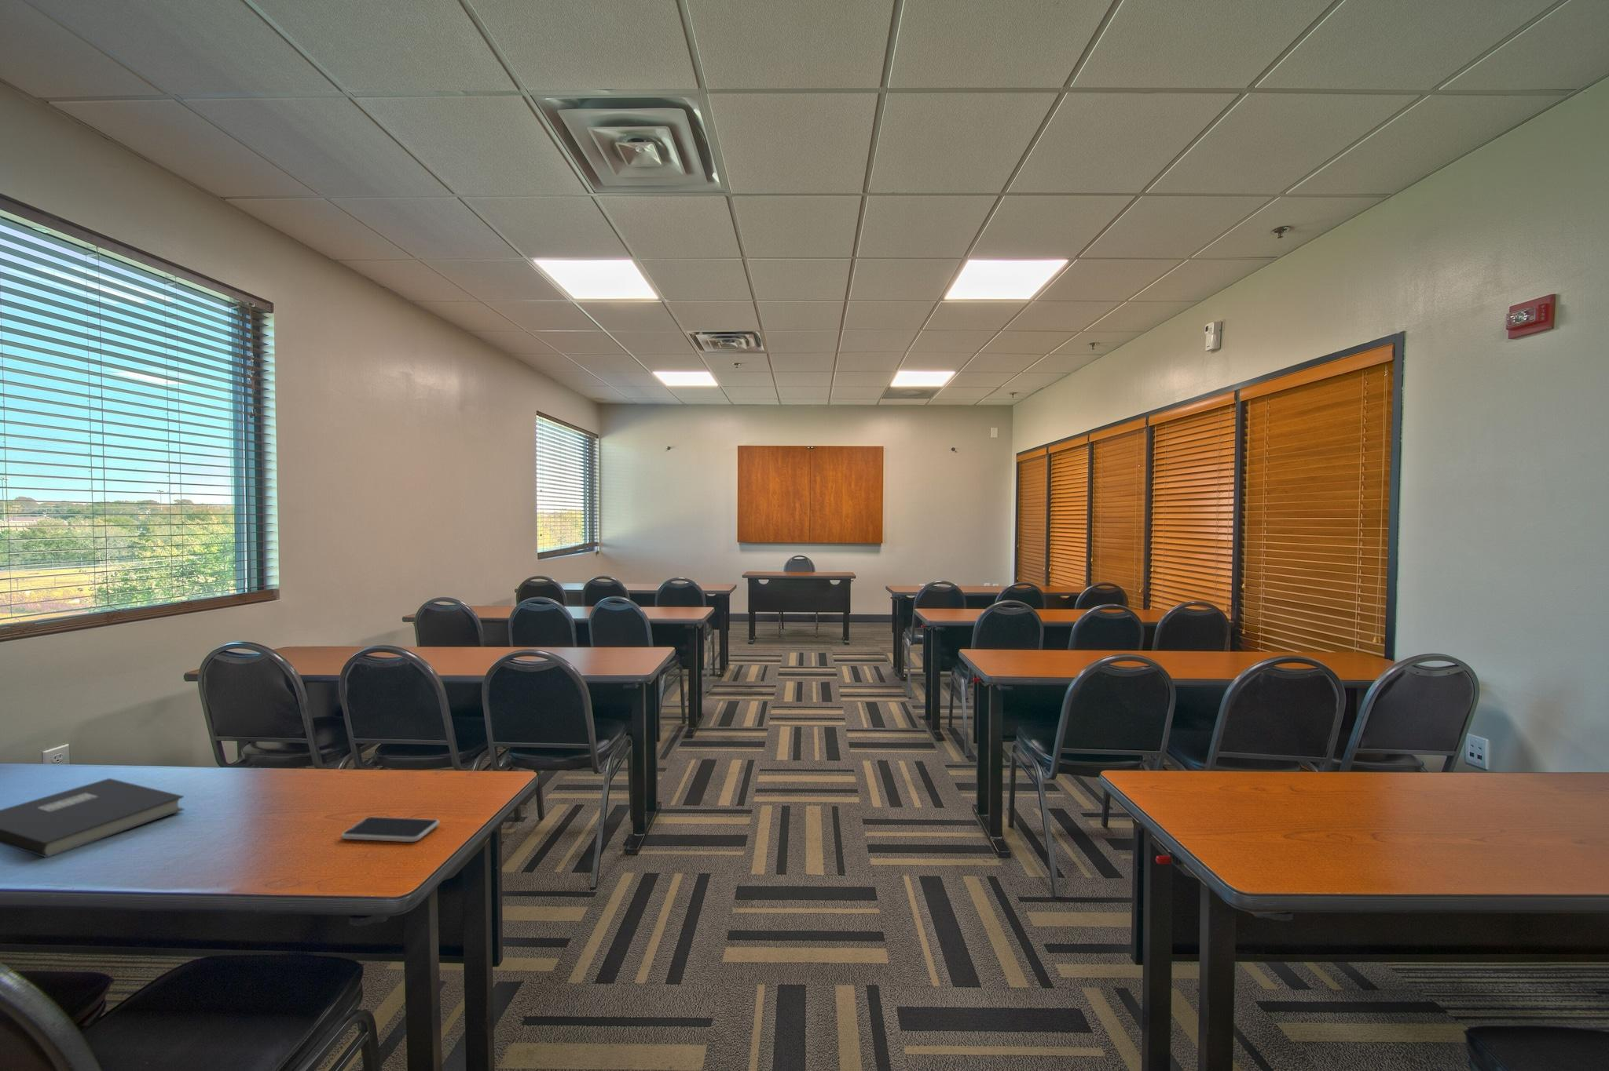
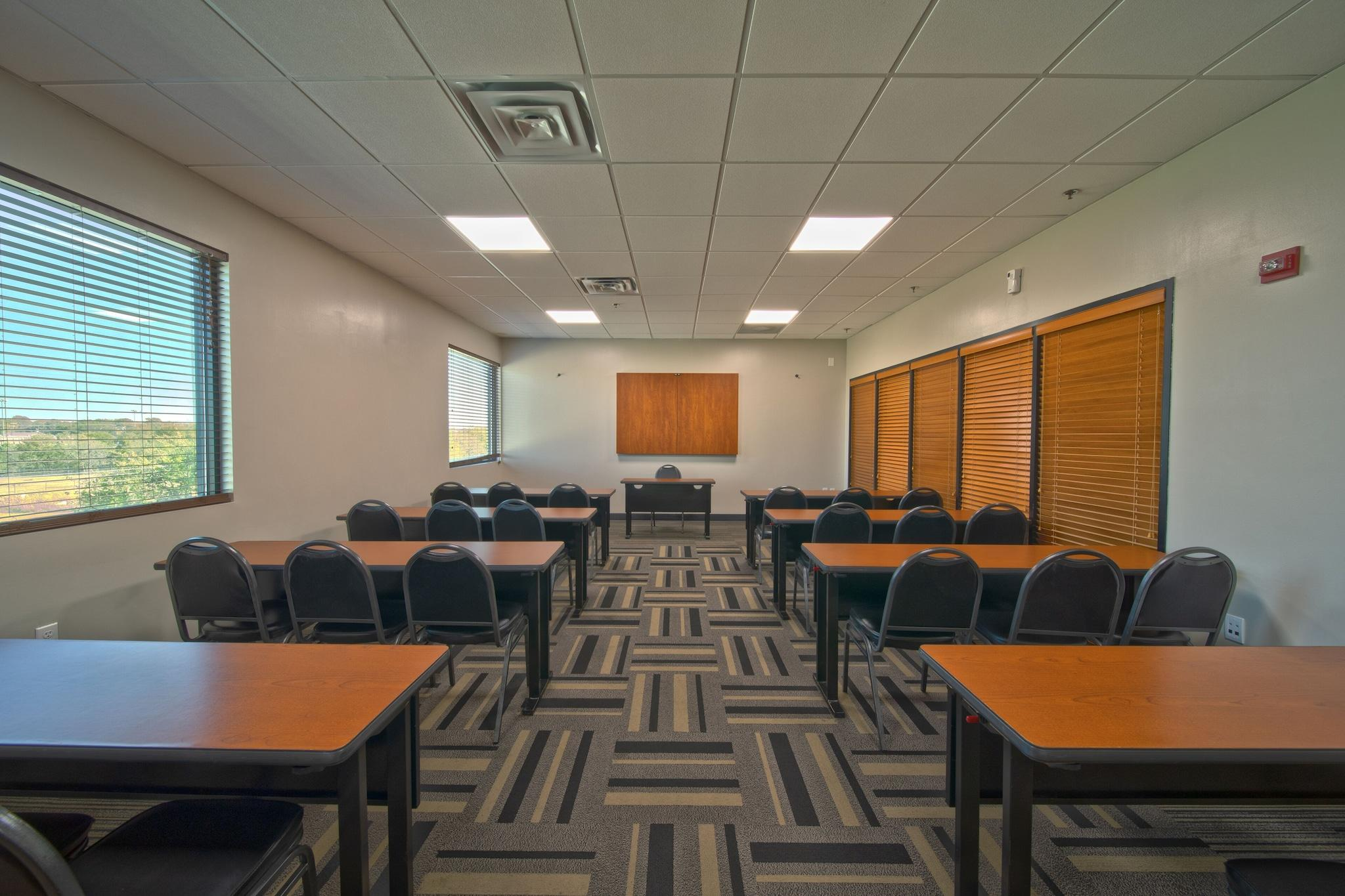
- book [0,778,184,858]
- smartphone [340,816,440,843]
